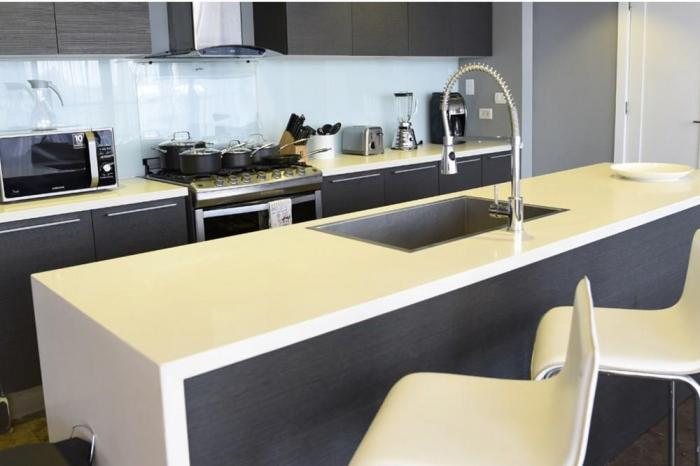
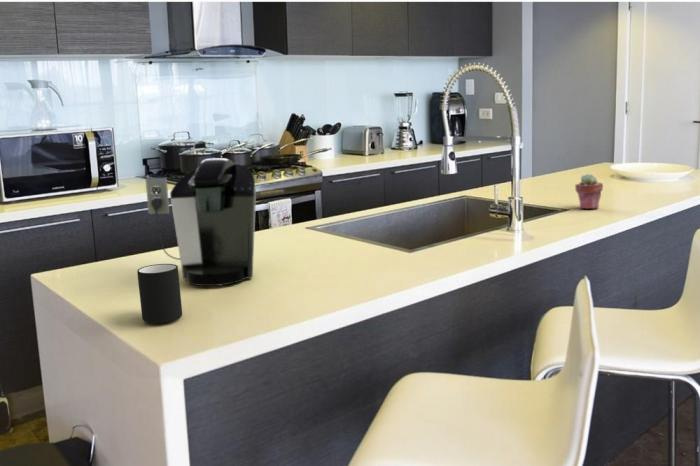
+ mug [136,263,183,324]
+ potted succulent [574,173,604,210]
+ coffee maker [144,157,257,287]
